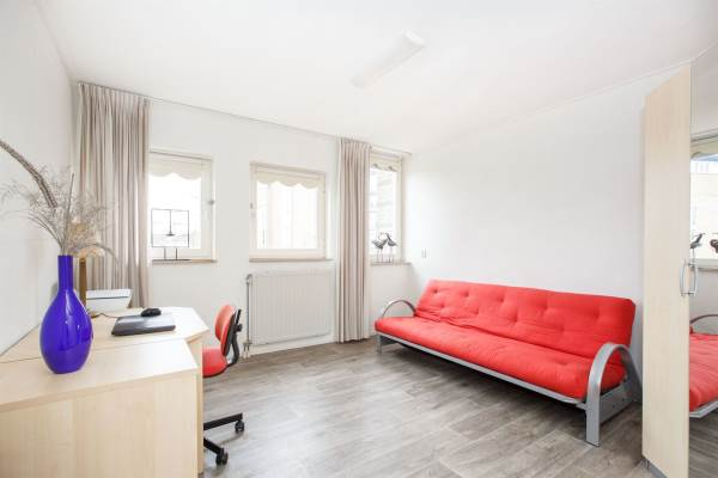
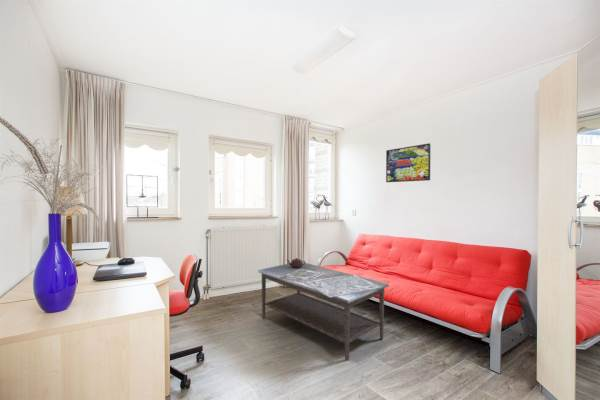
+ coffee table [257,257,390,362]
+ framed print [385,142,432,183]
